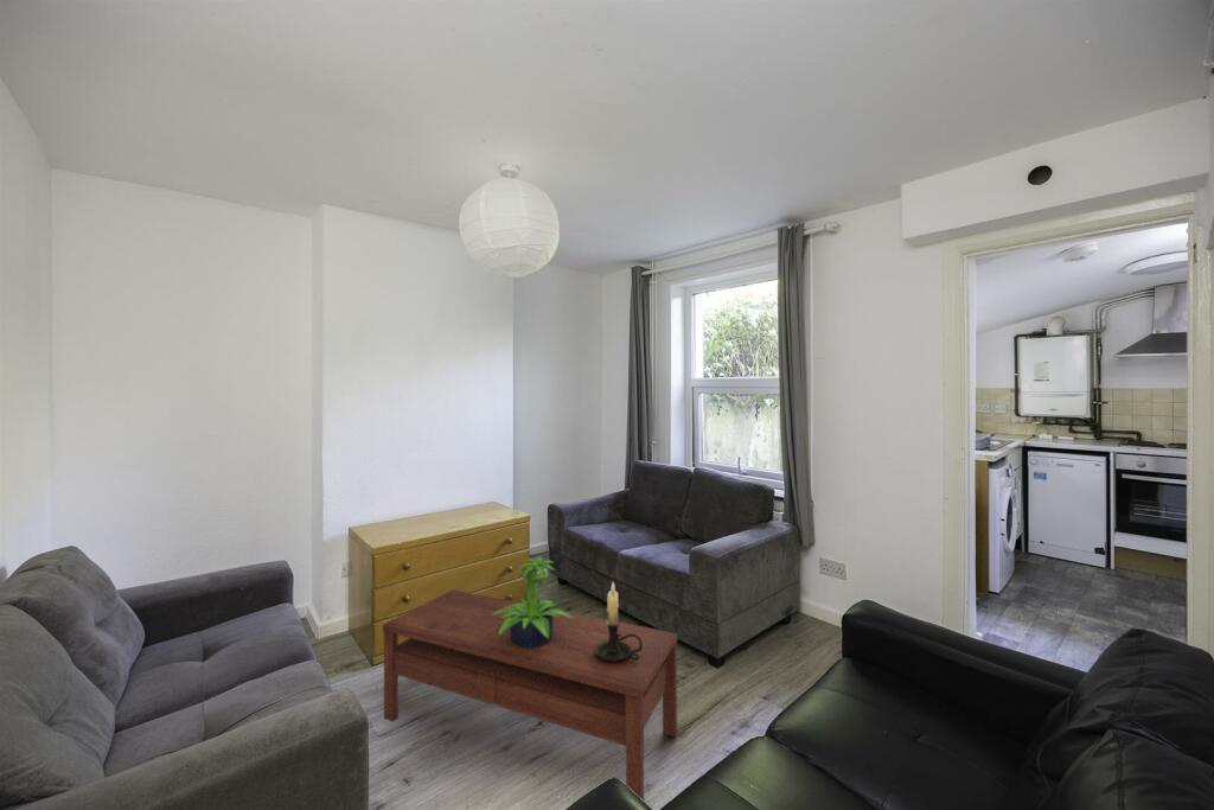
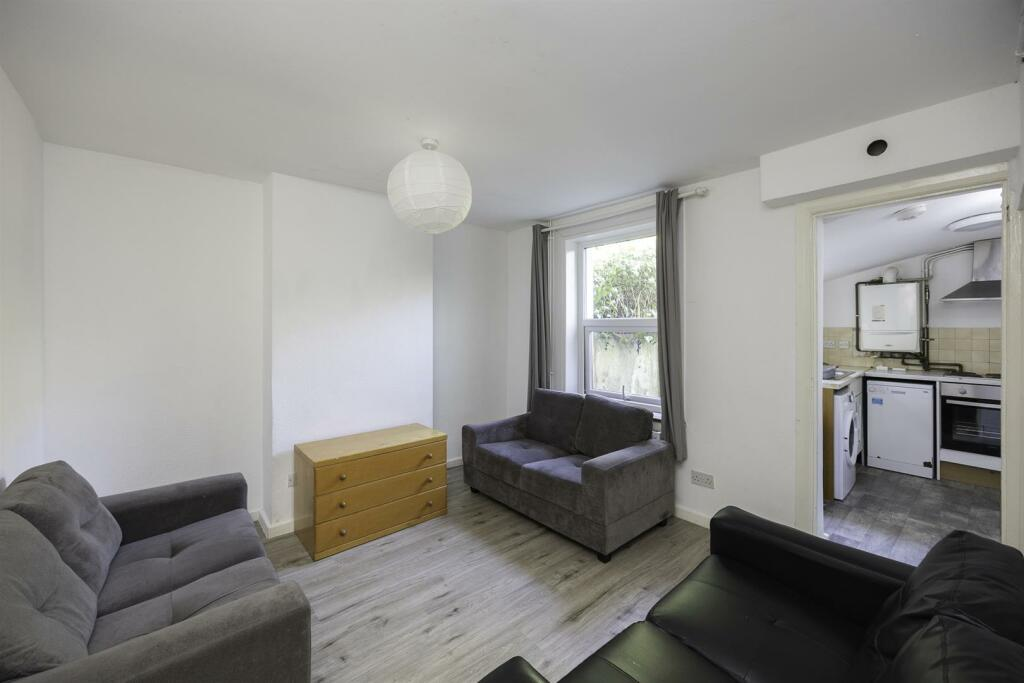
- candle holder [594,581,643,663]
- potted plant [492,556,574,648]
- coffee table [382,588,678,802]
